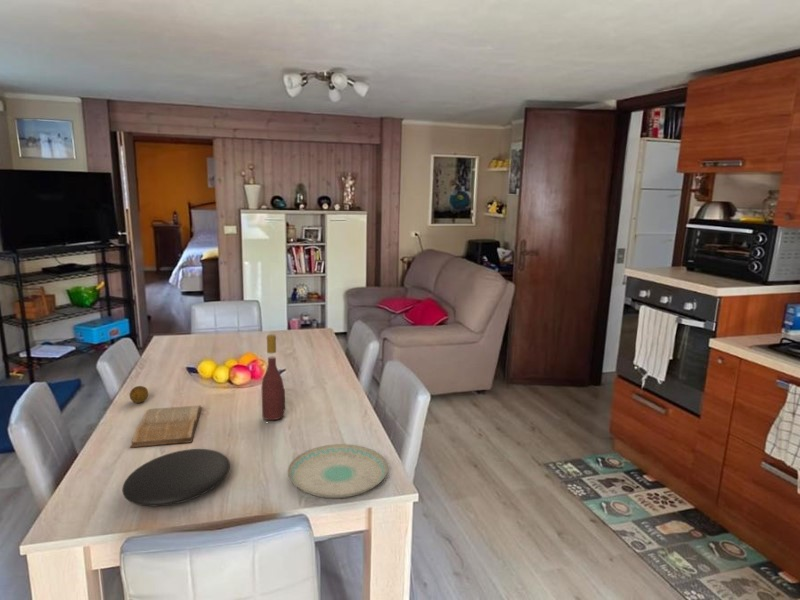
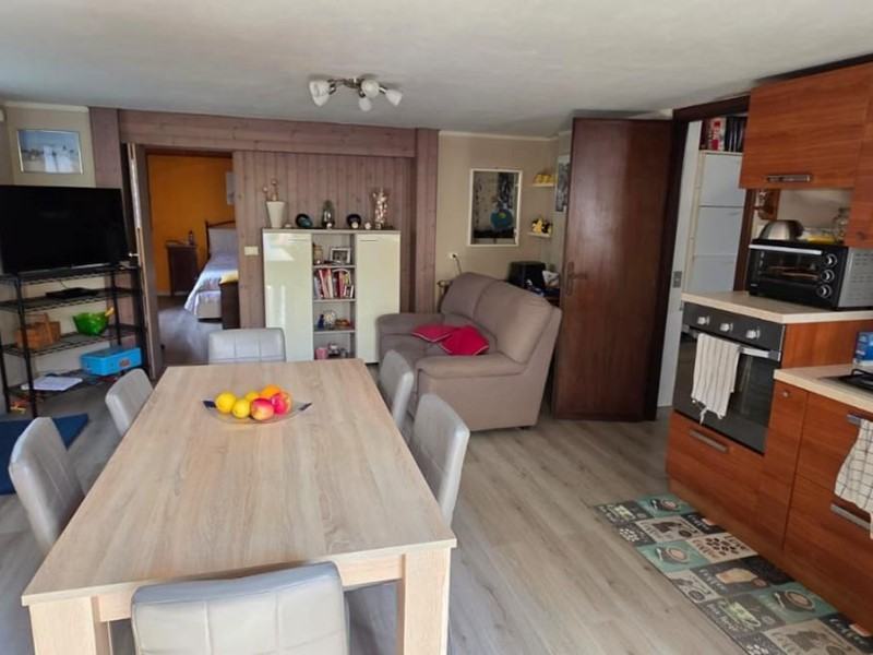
- wine bottle [260,333,286,421]
- book [129,405,203,448]
- plate [287,443,389,499]
- fruit [129,385,149,404]
- plate [121,448,231,507]
